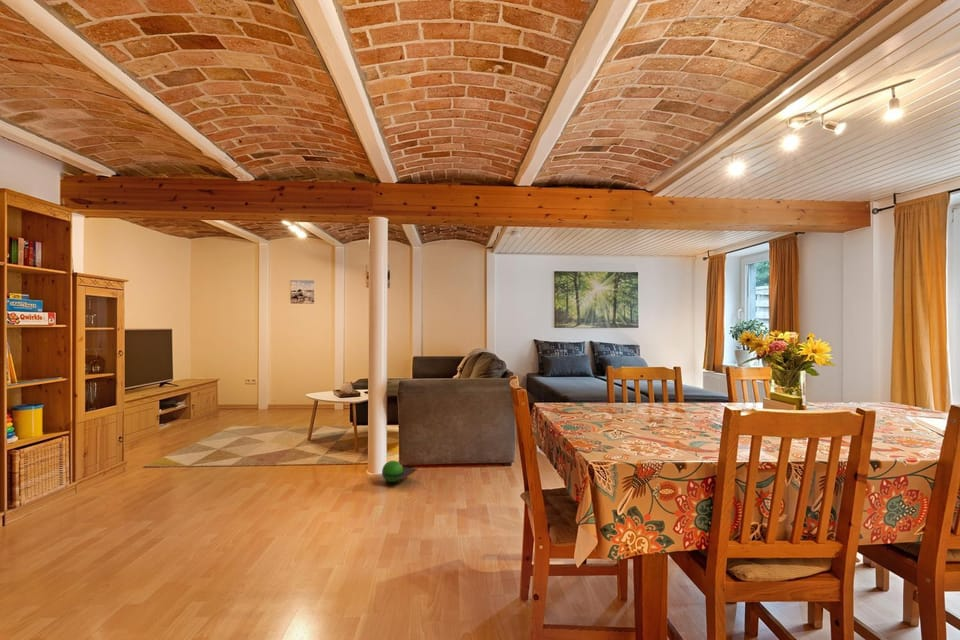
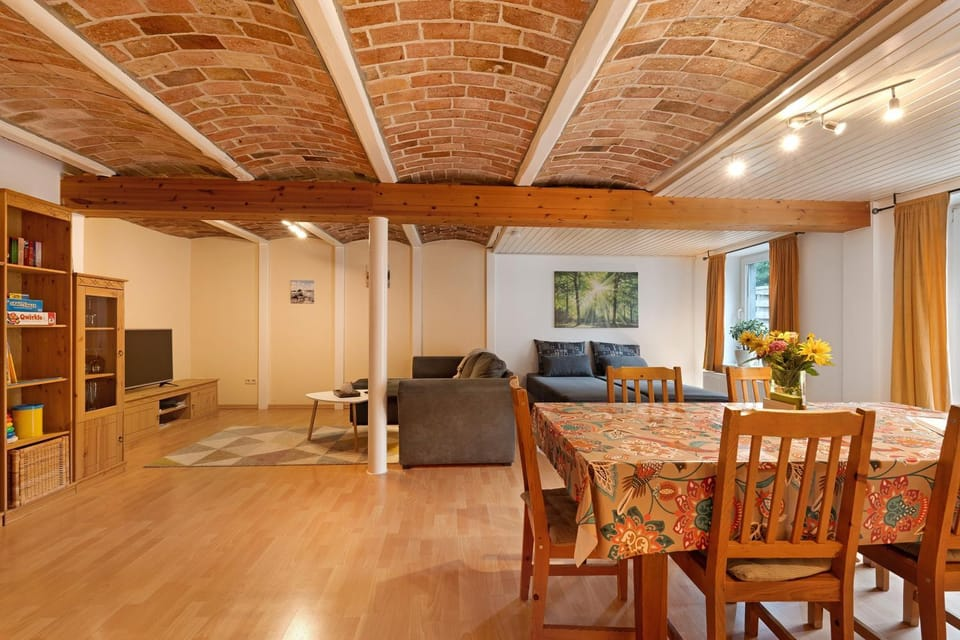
- ball [381,460,419,483]
